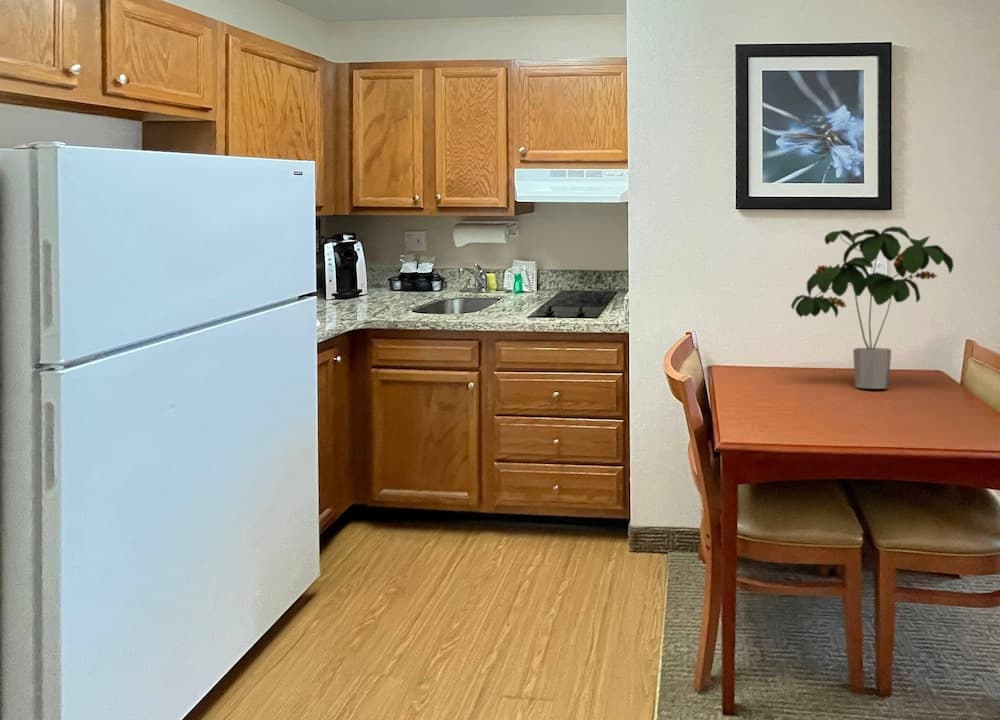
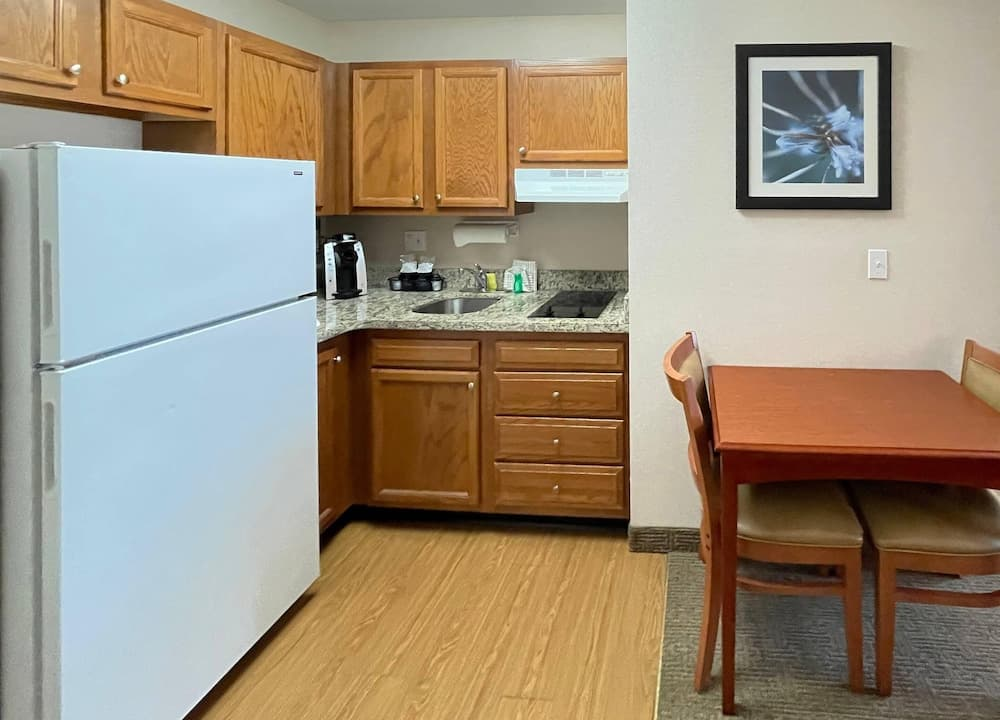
- potted plant [790,226,955,390]
